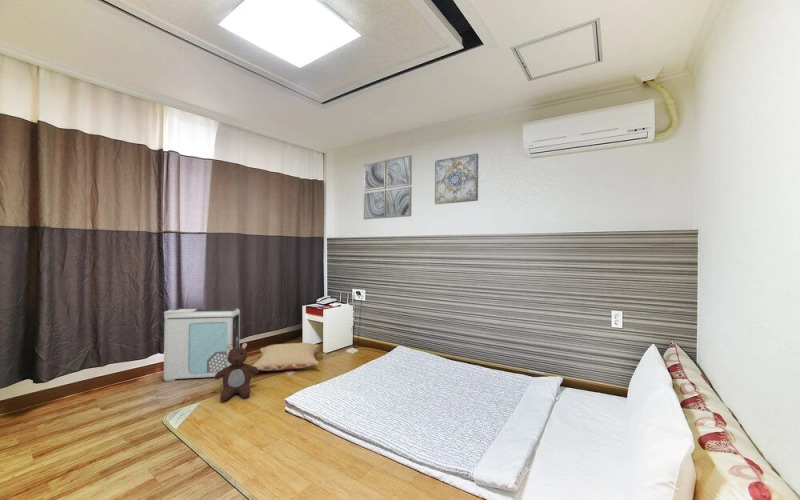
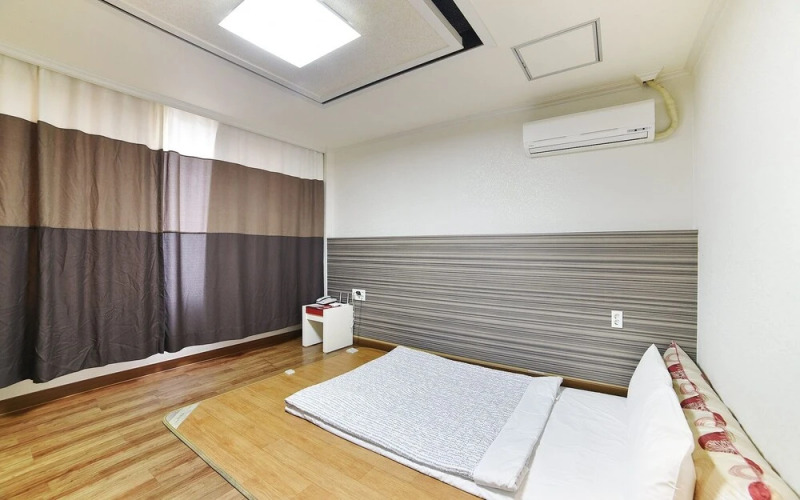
- air purifier [163,307,241,383]
- wall art [434,152,479,205]
- teddy bear [213,342,260,402]
- pillow [251,342,320,372]
- wall art [363,154,413,220]
